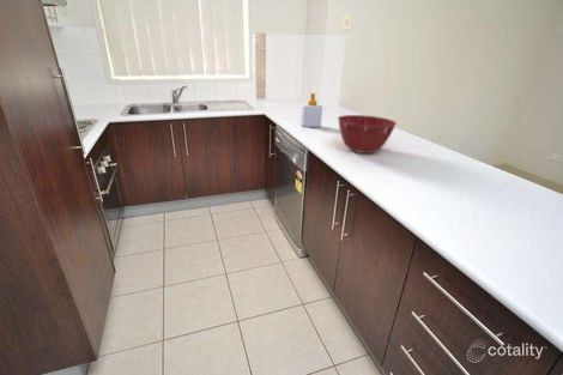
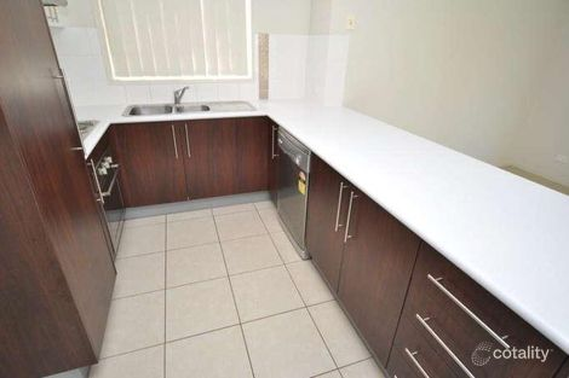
- mixing bowl [337,114,398,155]
- soap bottle [299,92,323,128]
